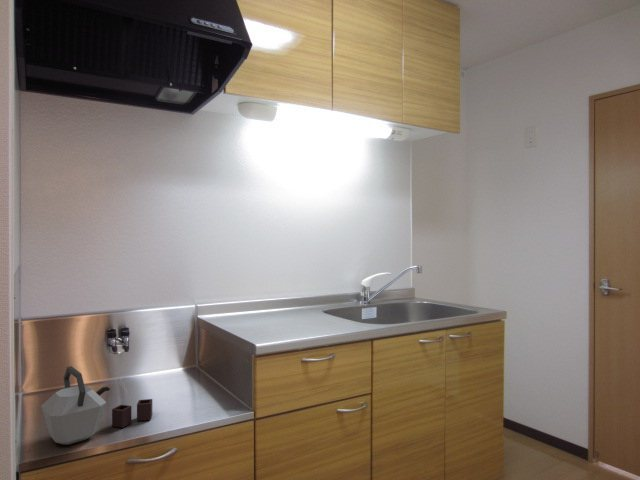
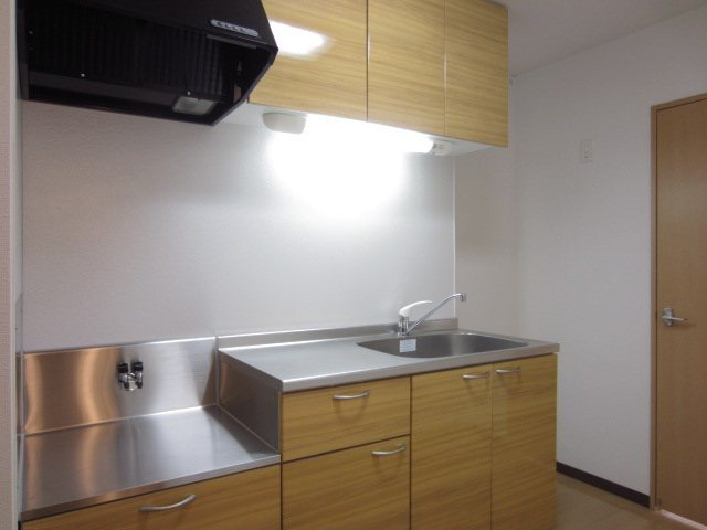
- kettle [40,365,153,446]
